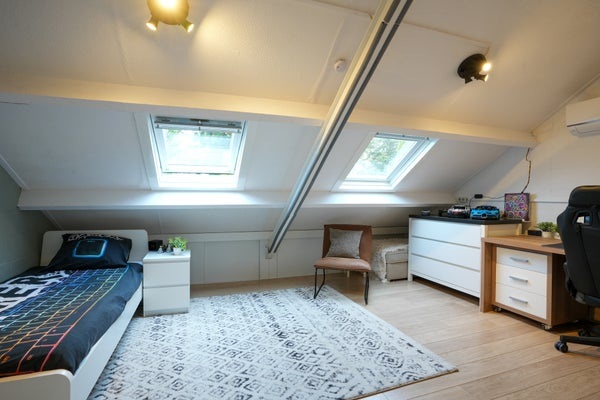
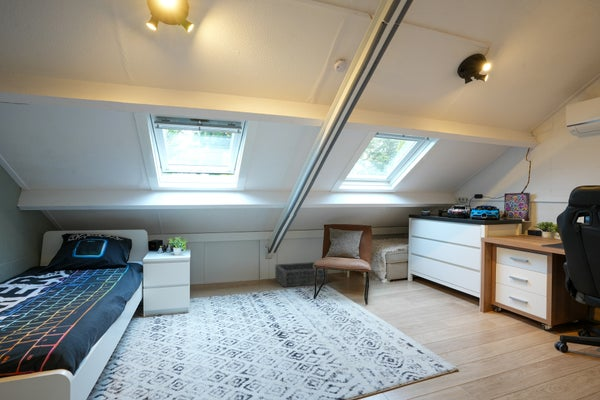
+ basket [274,261,329,288]
